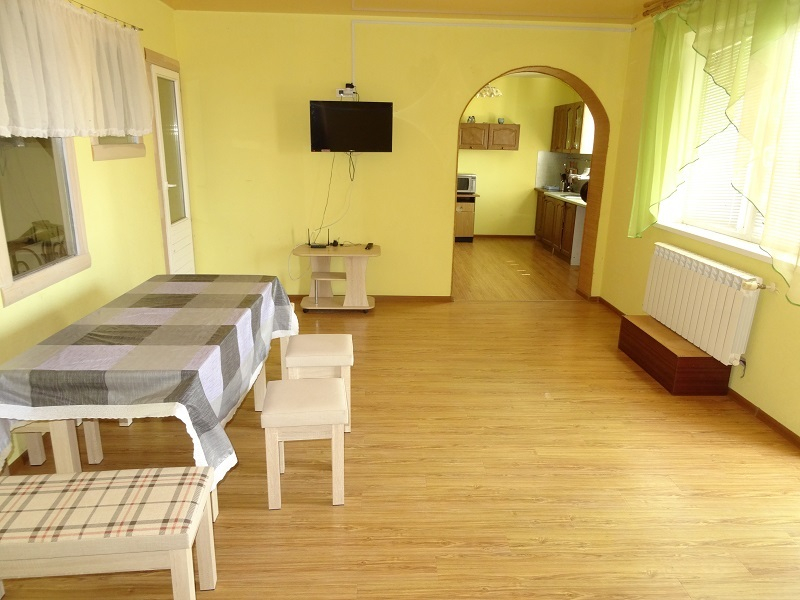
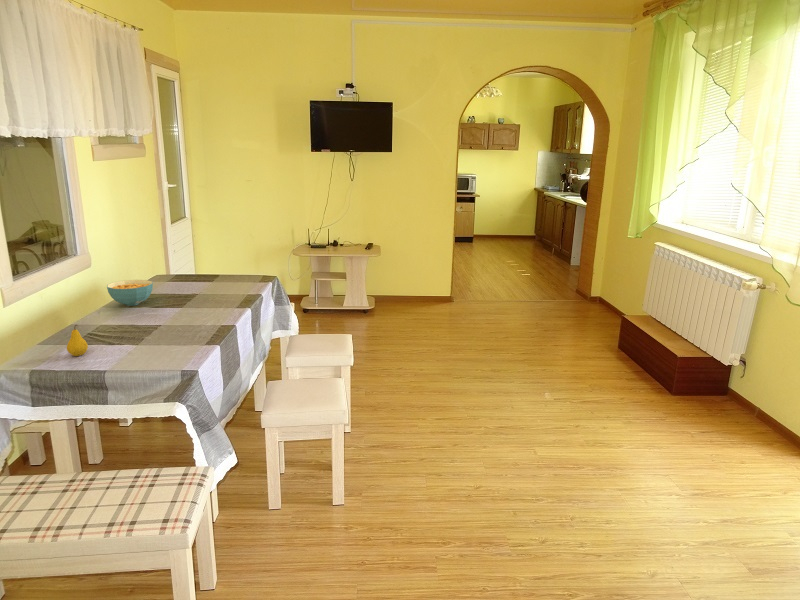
+ fruit [66,324,89,357]
+ cereal bowl [106,279,154,307]
